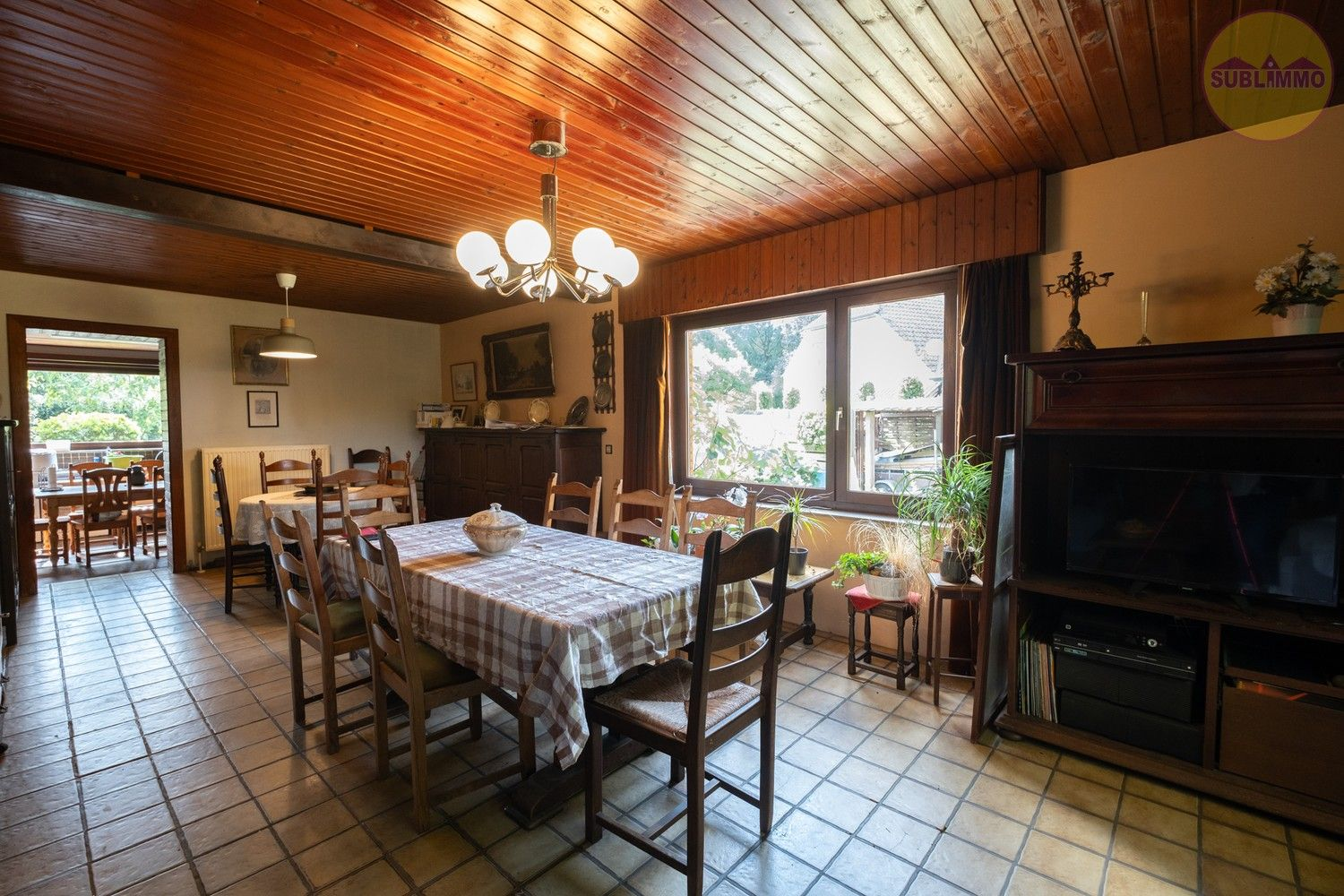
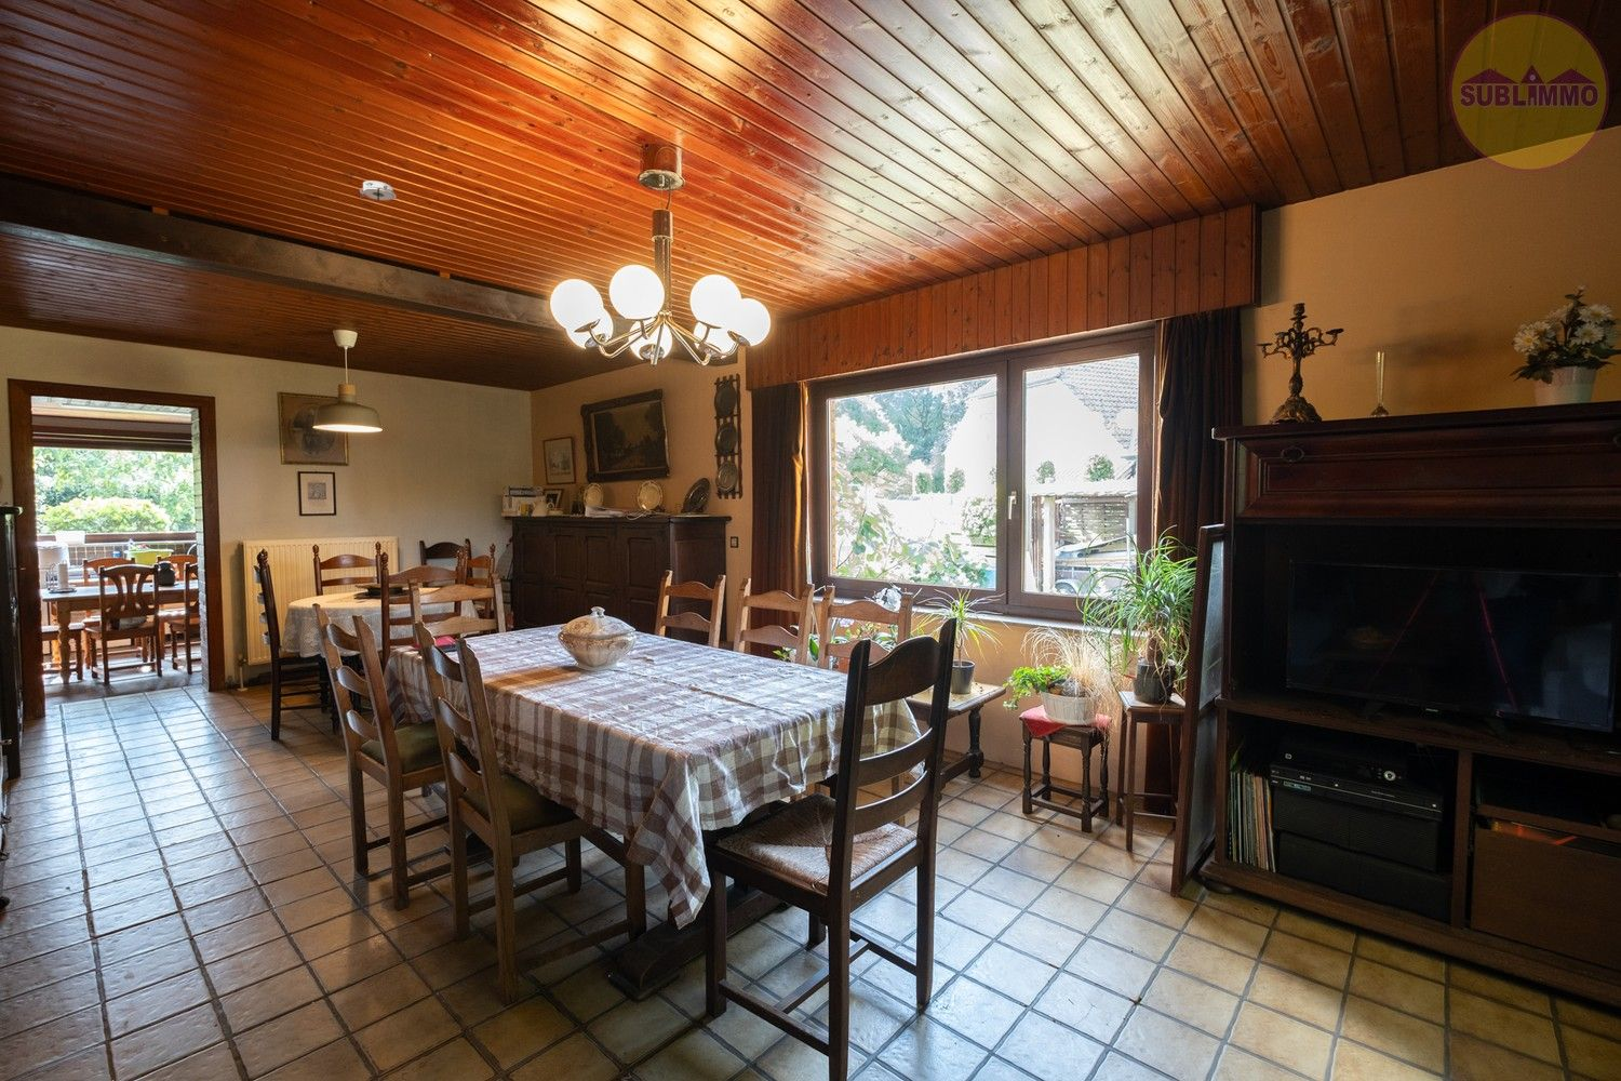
+ smoke detector [358,180,398,201]
